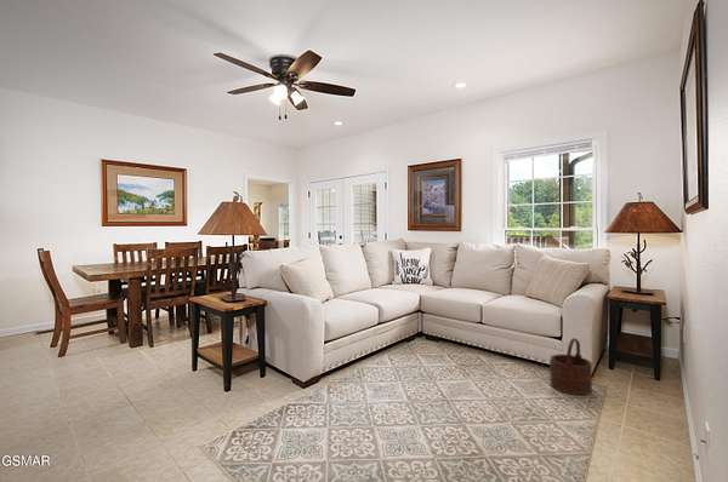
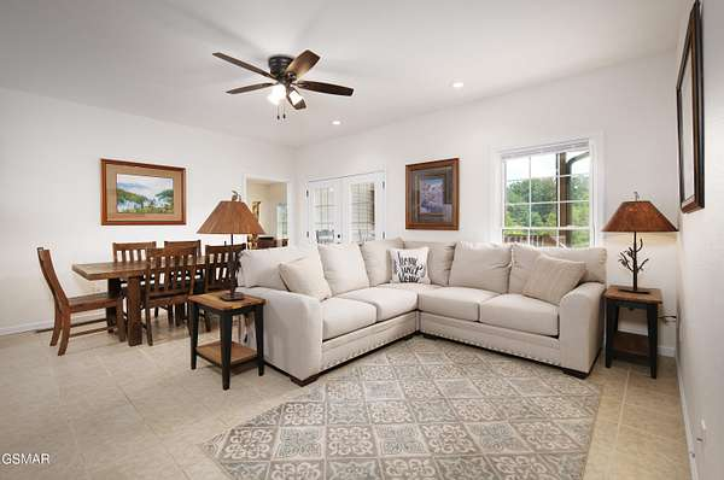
- wooden bucket [550,337,593,396]
